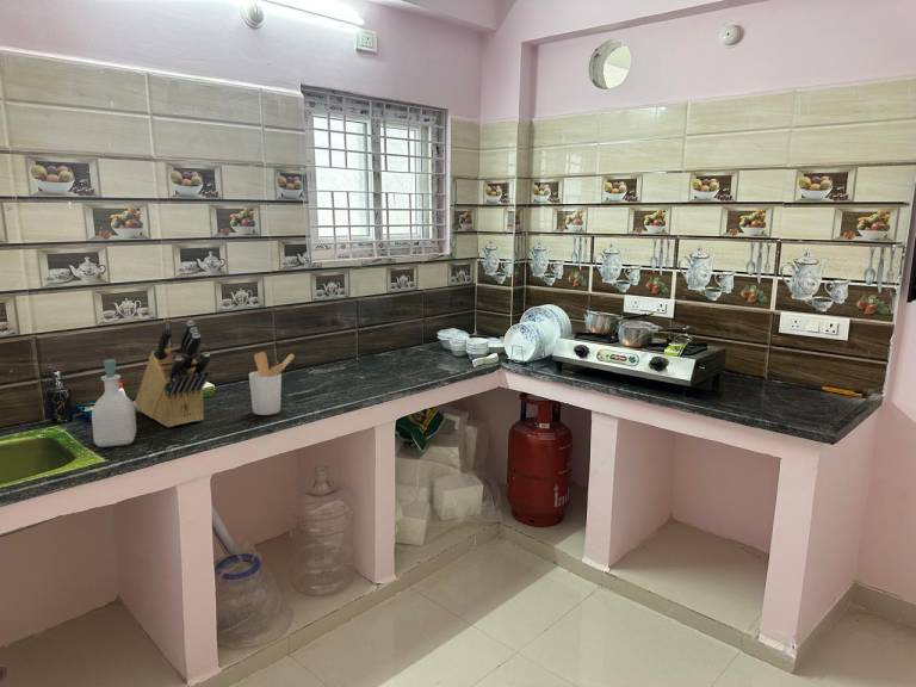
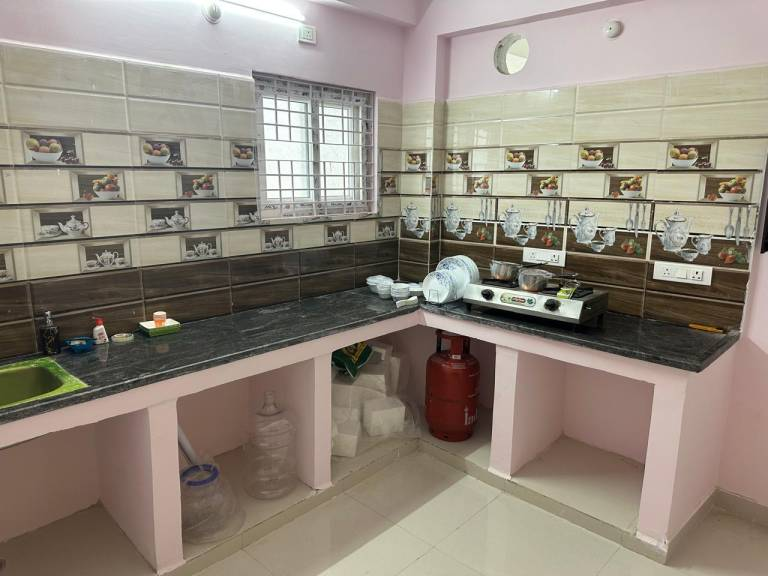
- soap bottle [91,359,137,448]
- knife block [134,320,212,428]
- utensil holder [248,351,296,416]
